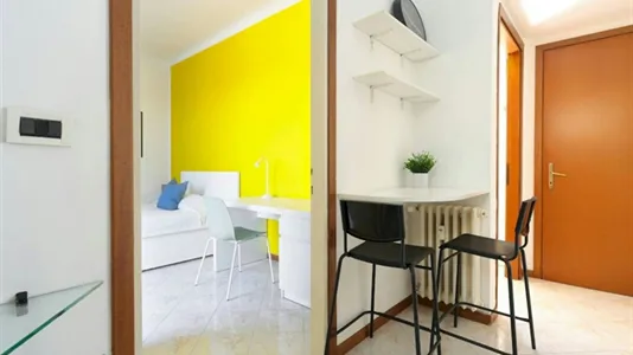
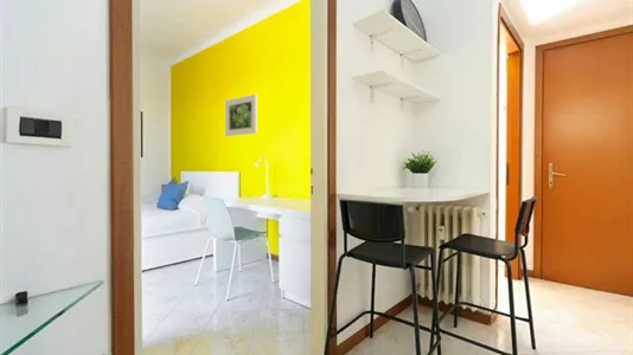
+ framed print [224,93,258,137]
